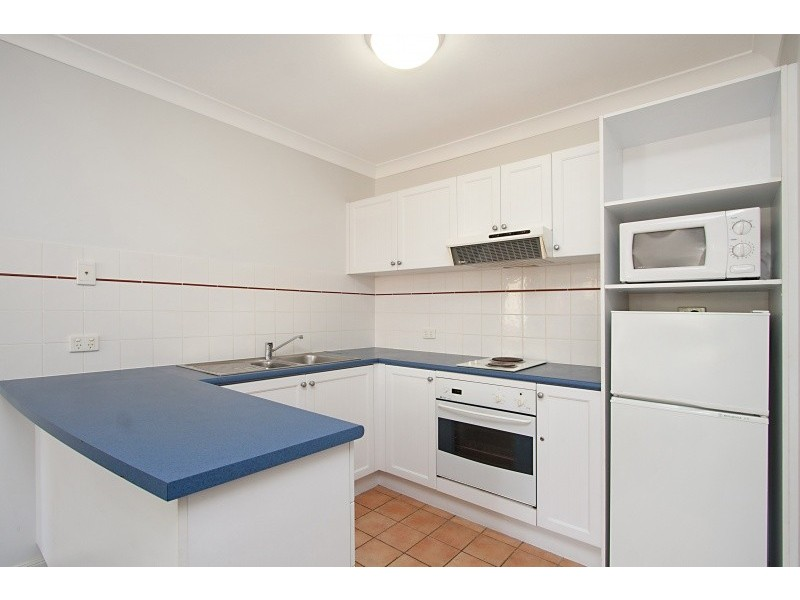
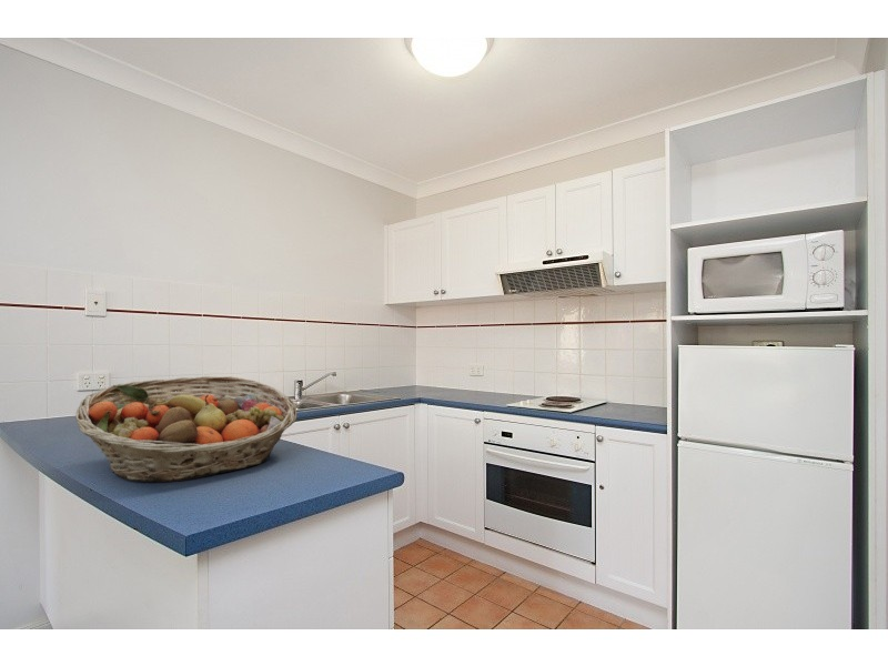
+ fruit basket [74,375,297,484]
